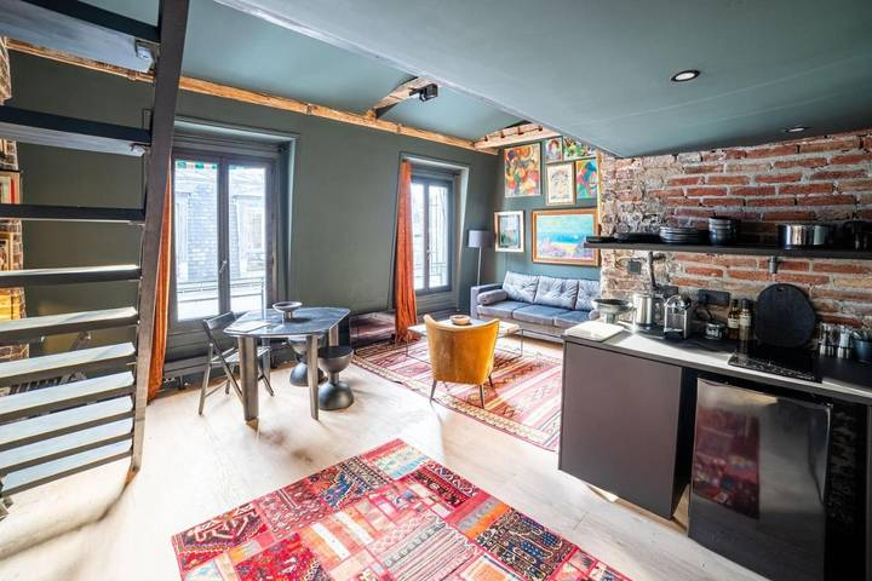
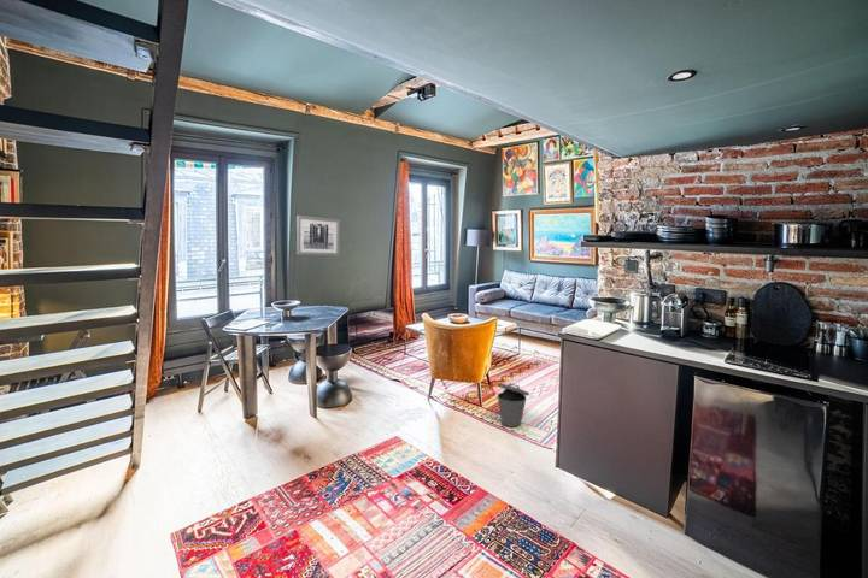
+ wall art [295,214,341,256]
+ trash can [497,382,530,427]
